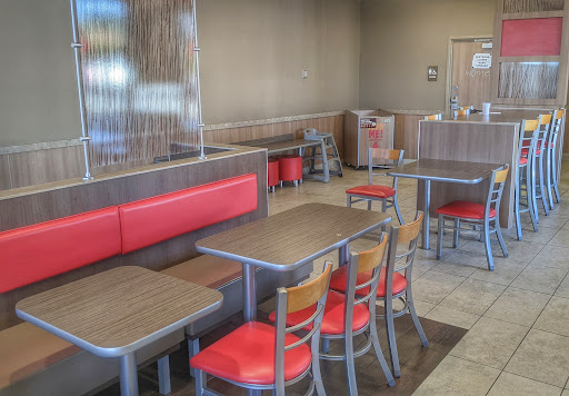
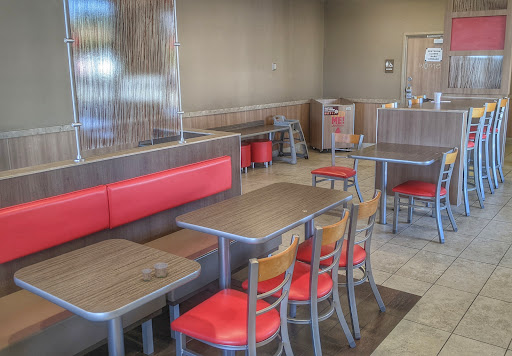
+ paper cup [141,262,169,282]
